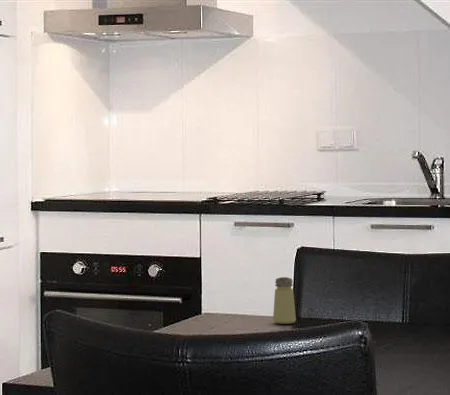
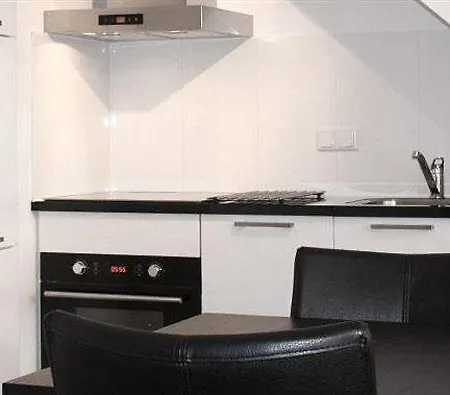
- saltshaker [272,276,297,325]
